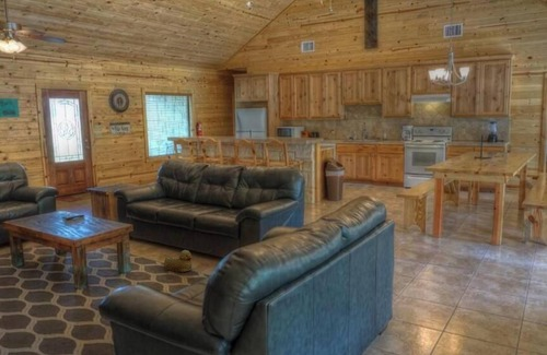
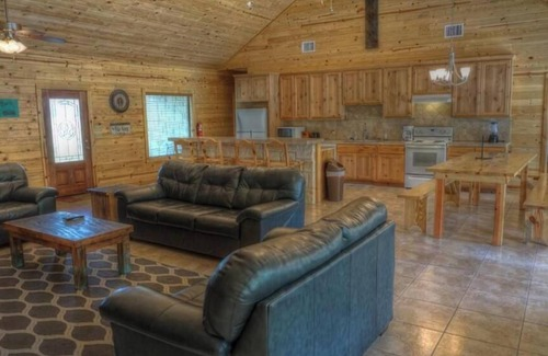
- rubber duck [163,249,194,273]
